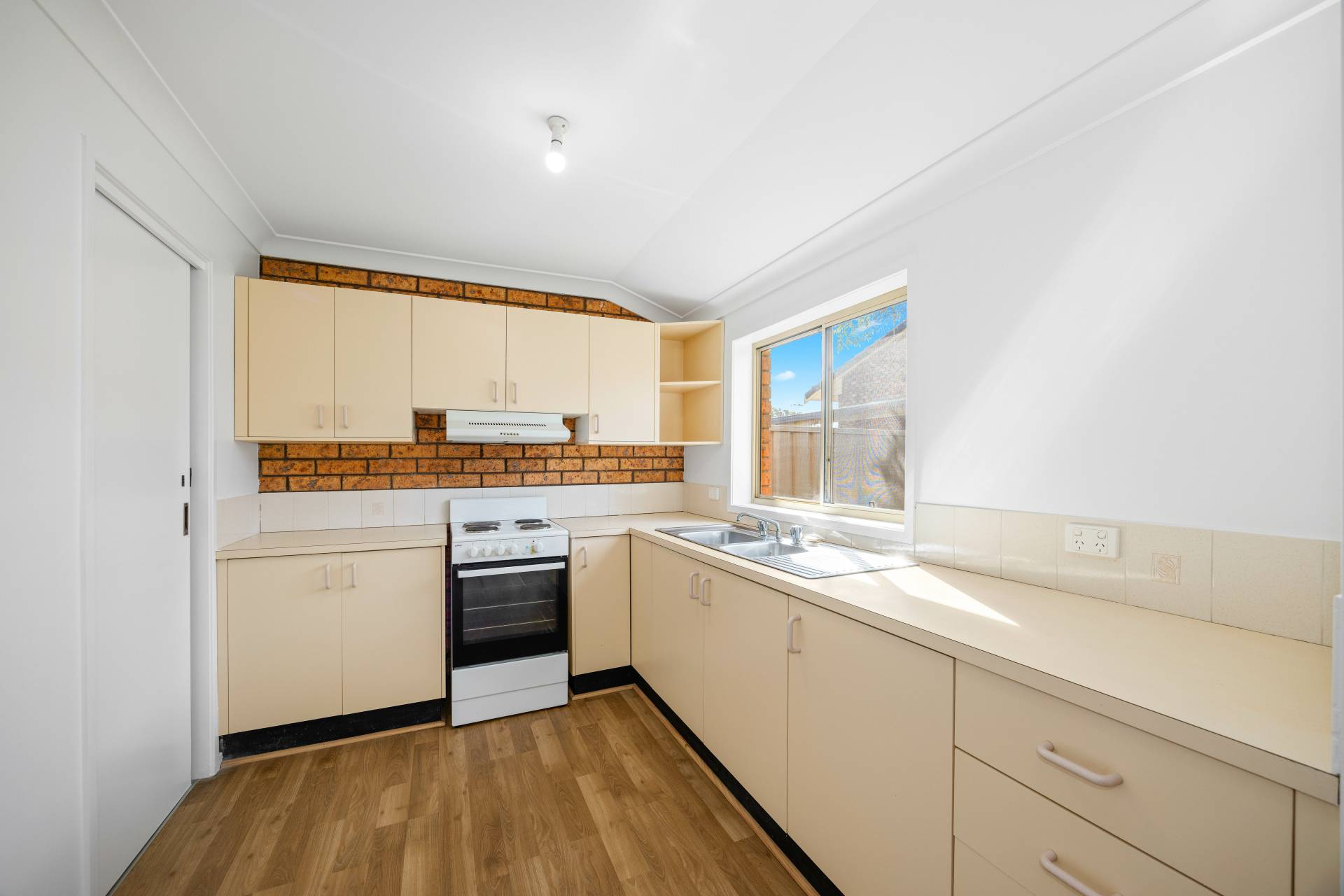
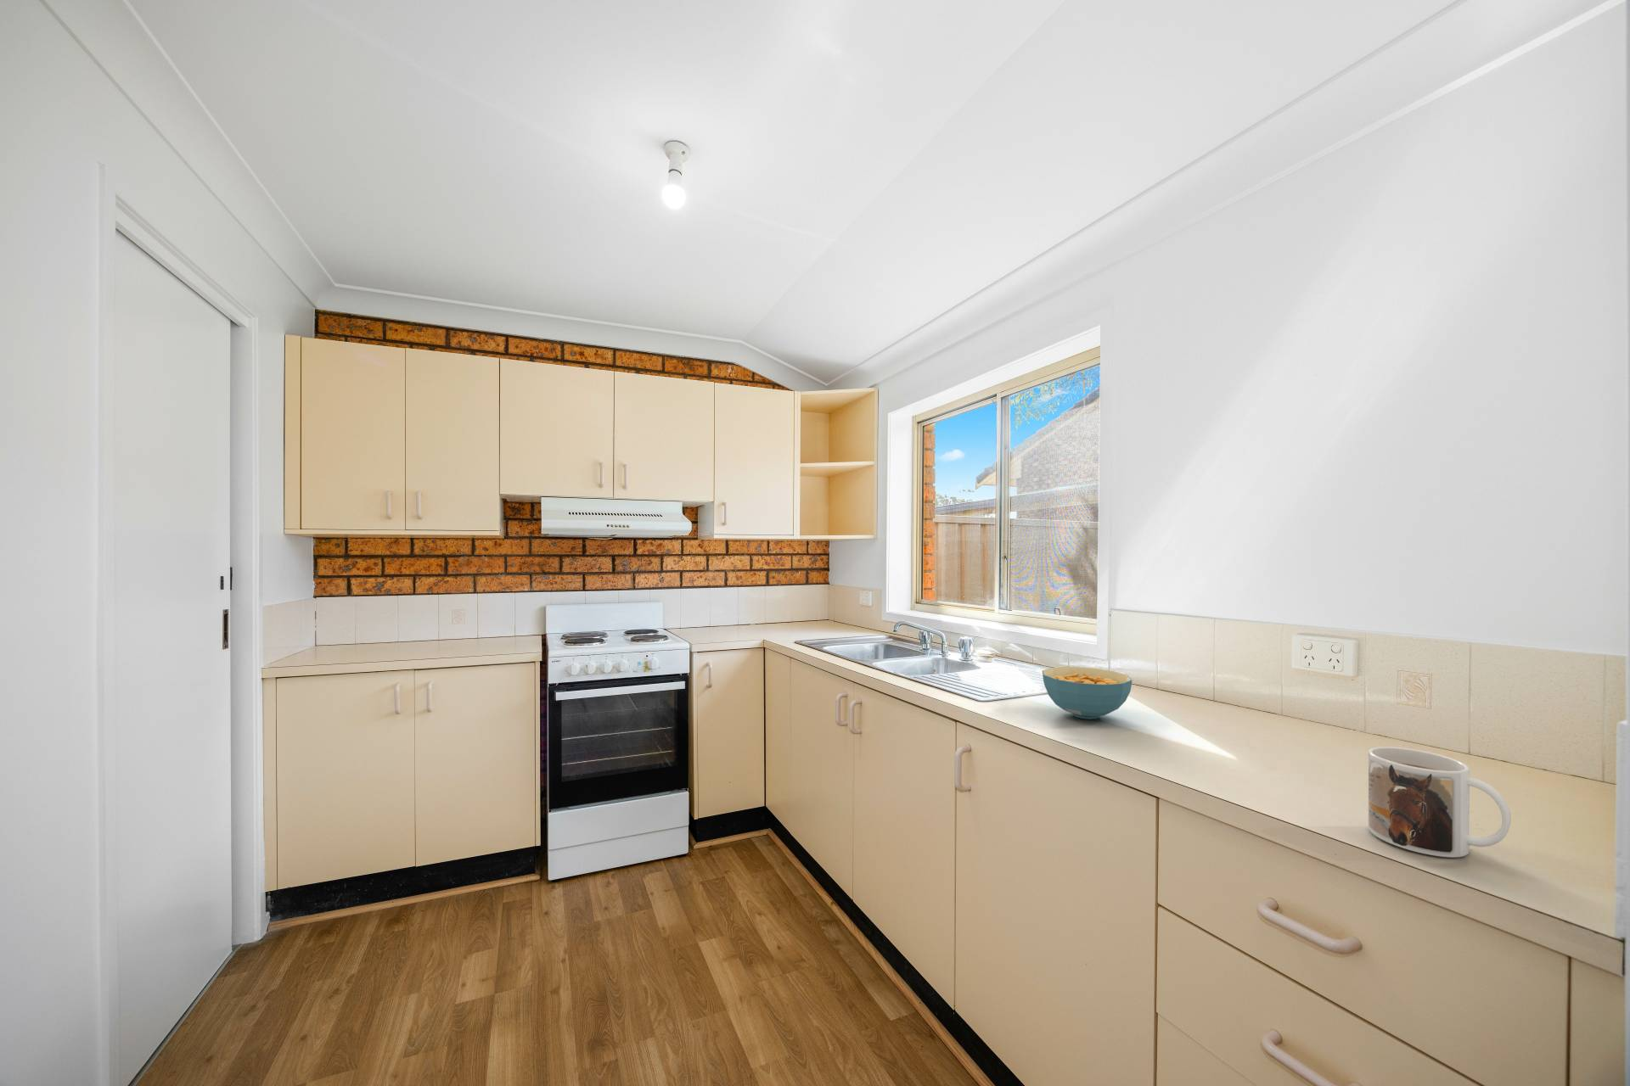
+ mug [1368,745,1512,858]
+ cereal bowl [1042,665,1133,720]
